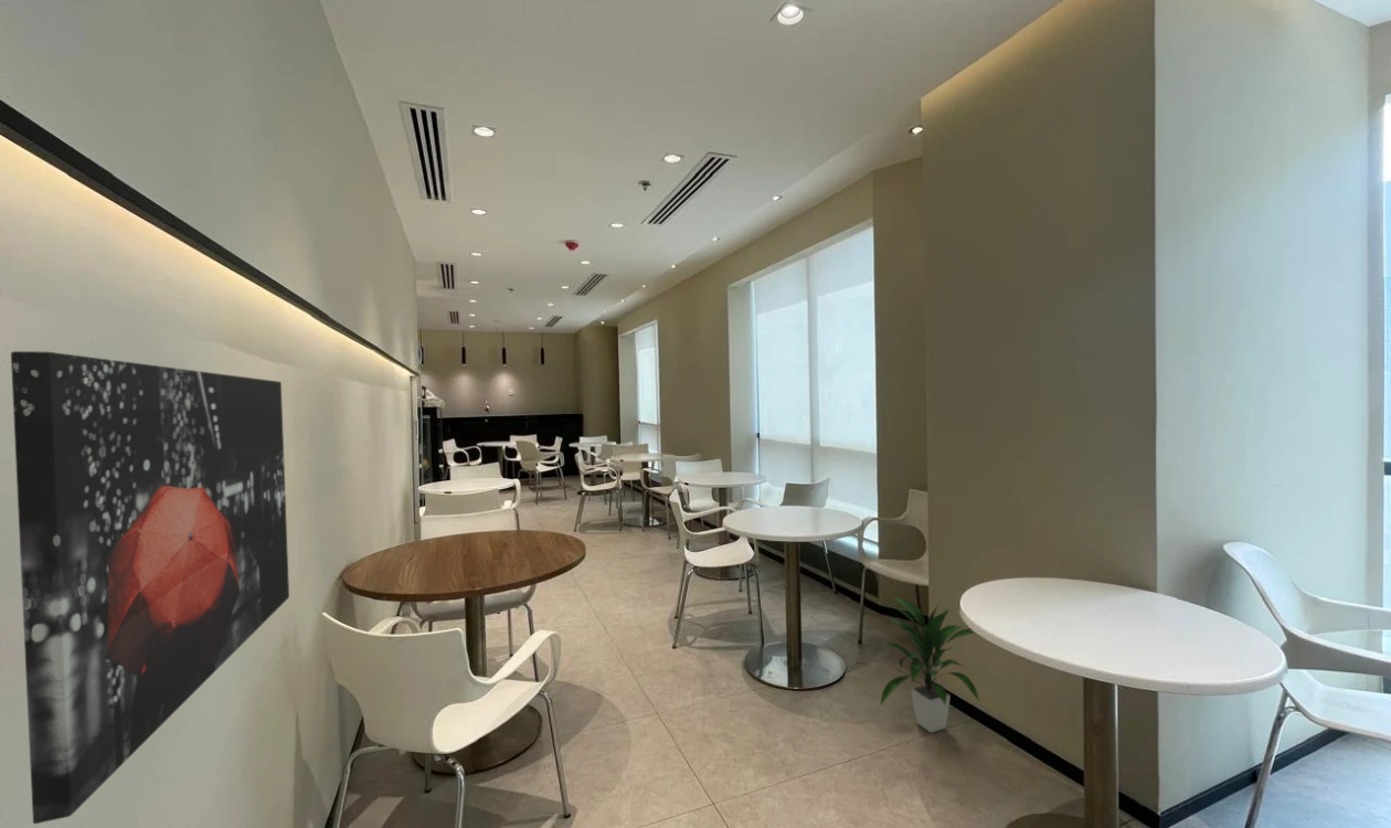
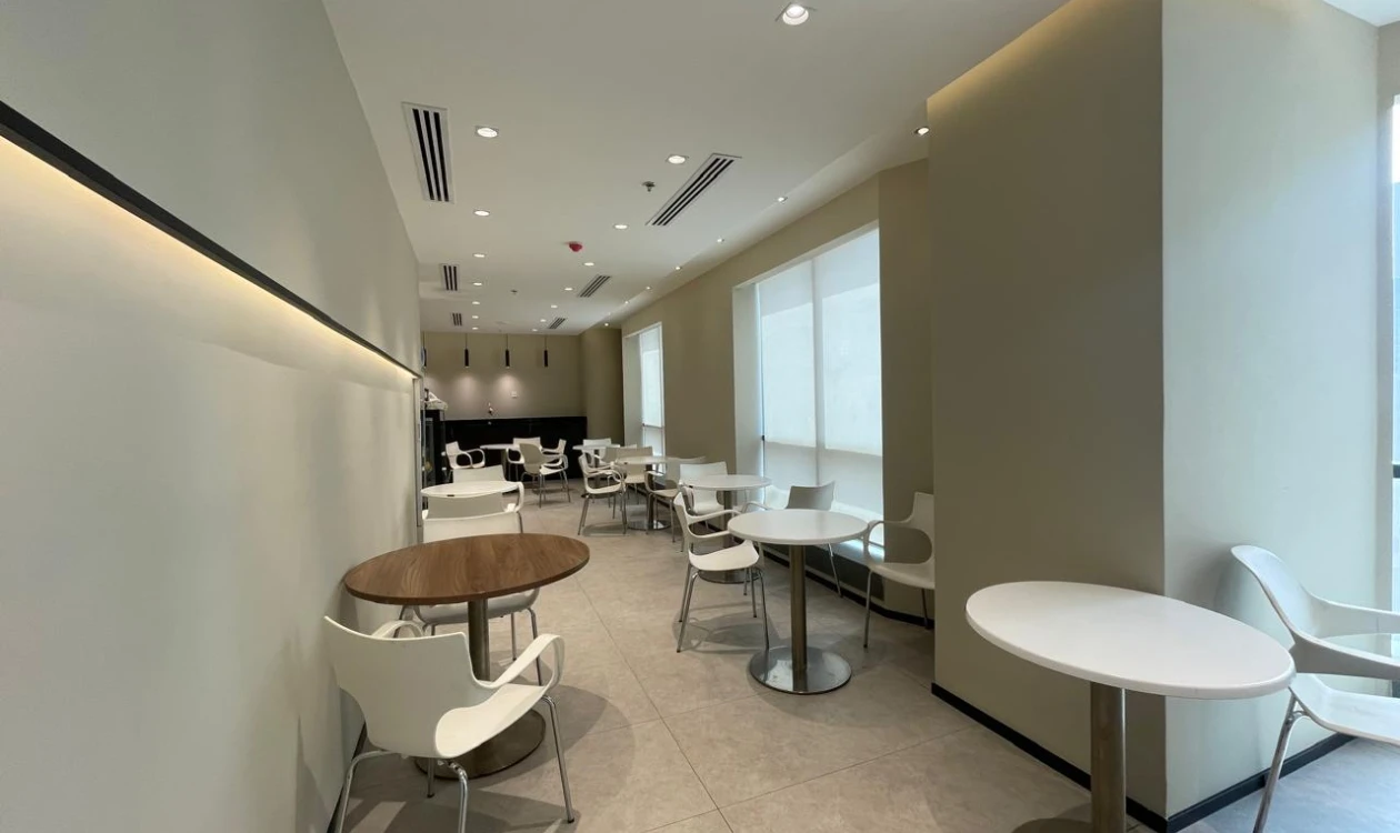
- indoor plant [878,596,981,734]
- wall art [10,350,290,825]
